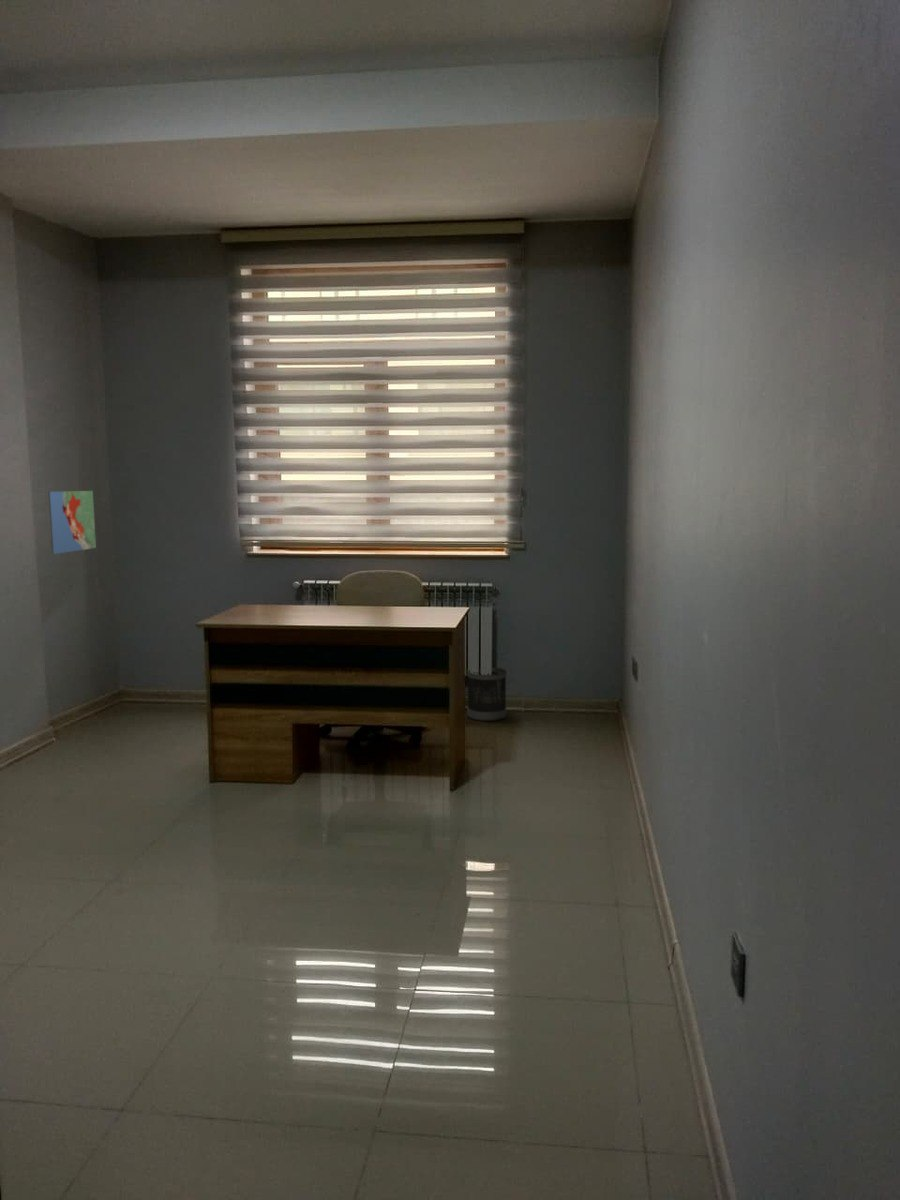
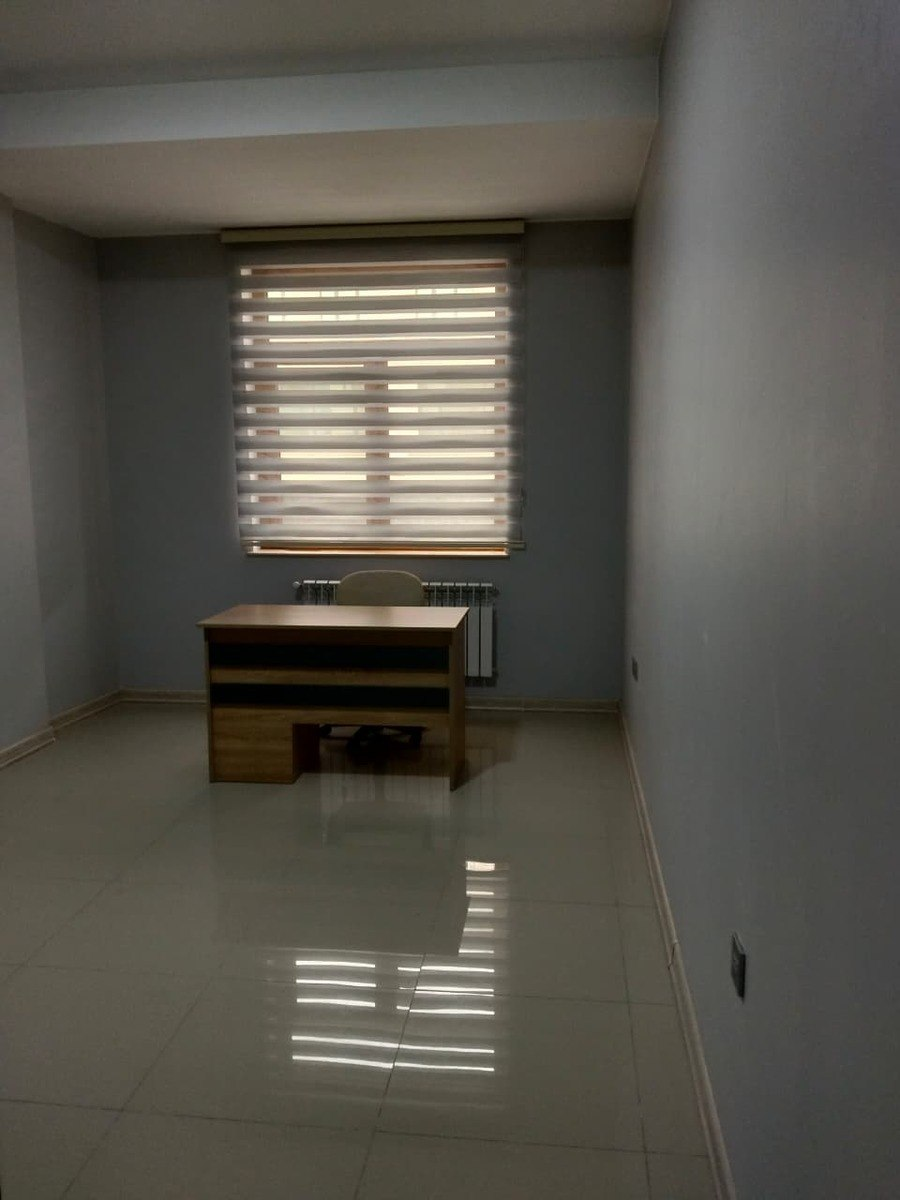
- map [48,490,97,555]
- wastebasket [466,667,508,722]
